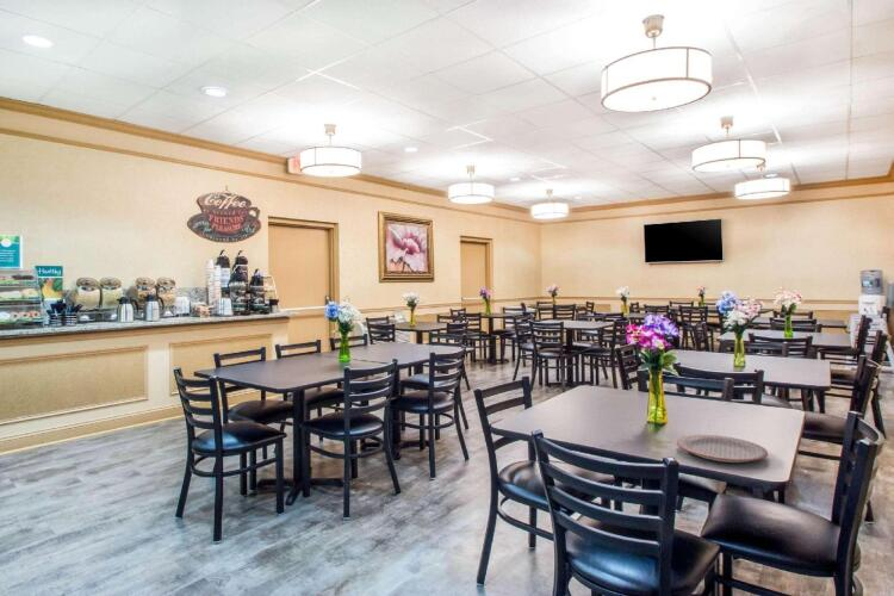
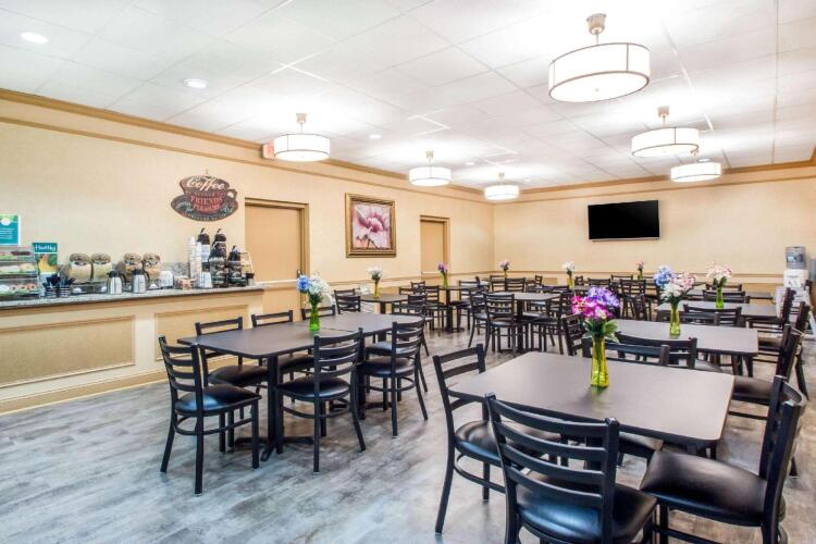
- plate [676,434,769,464]
